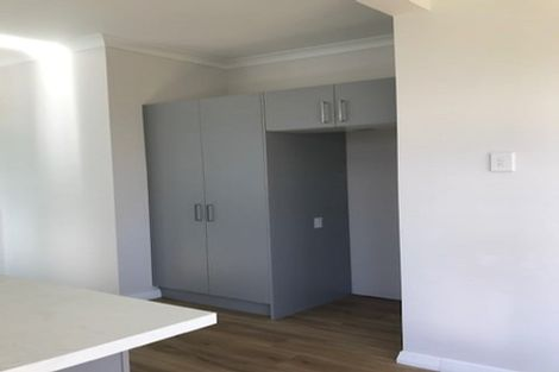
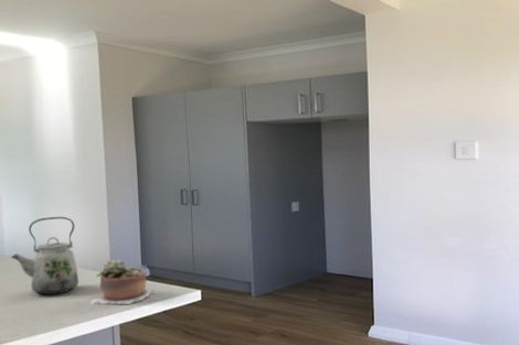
+ succulent plant [89,259,156,305]
+ kettle [10,216,80,295]
